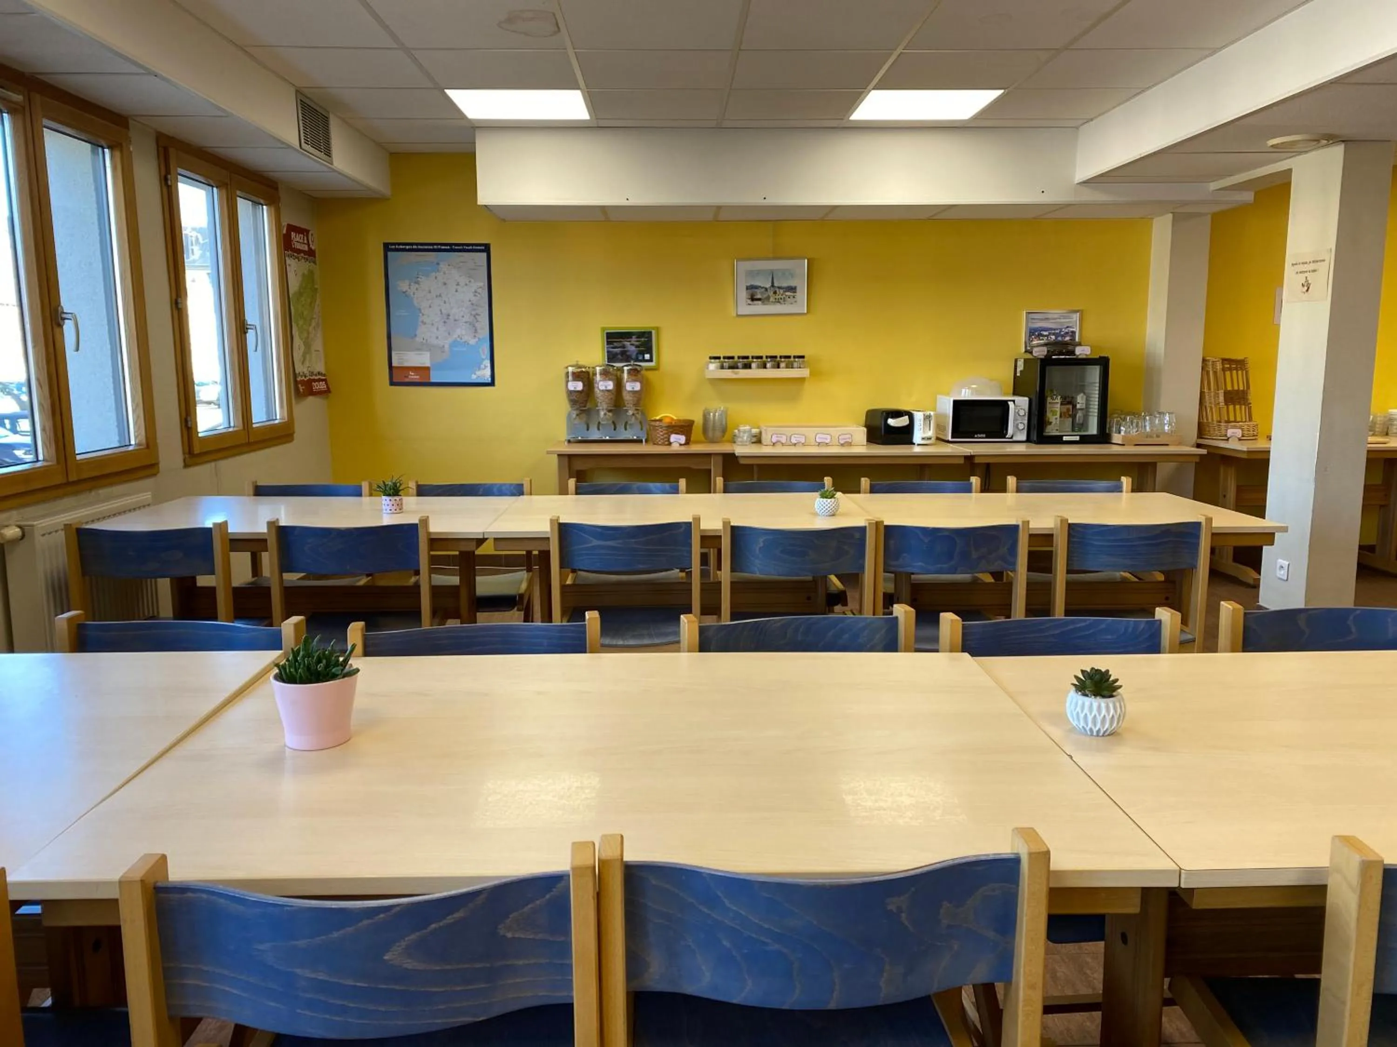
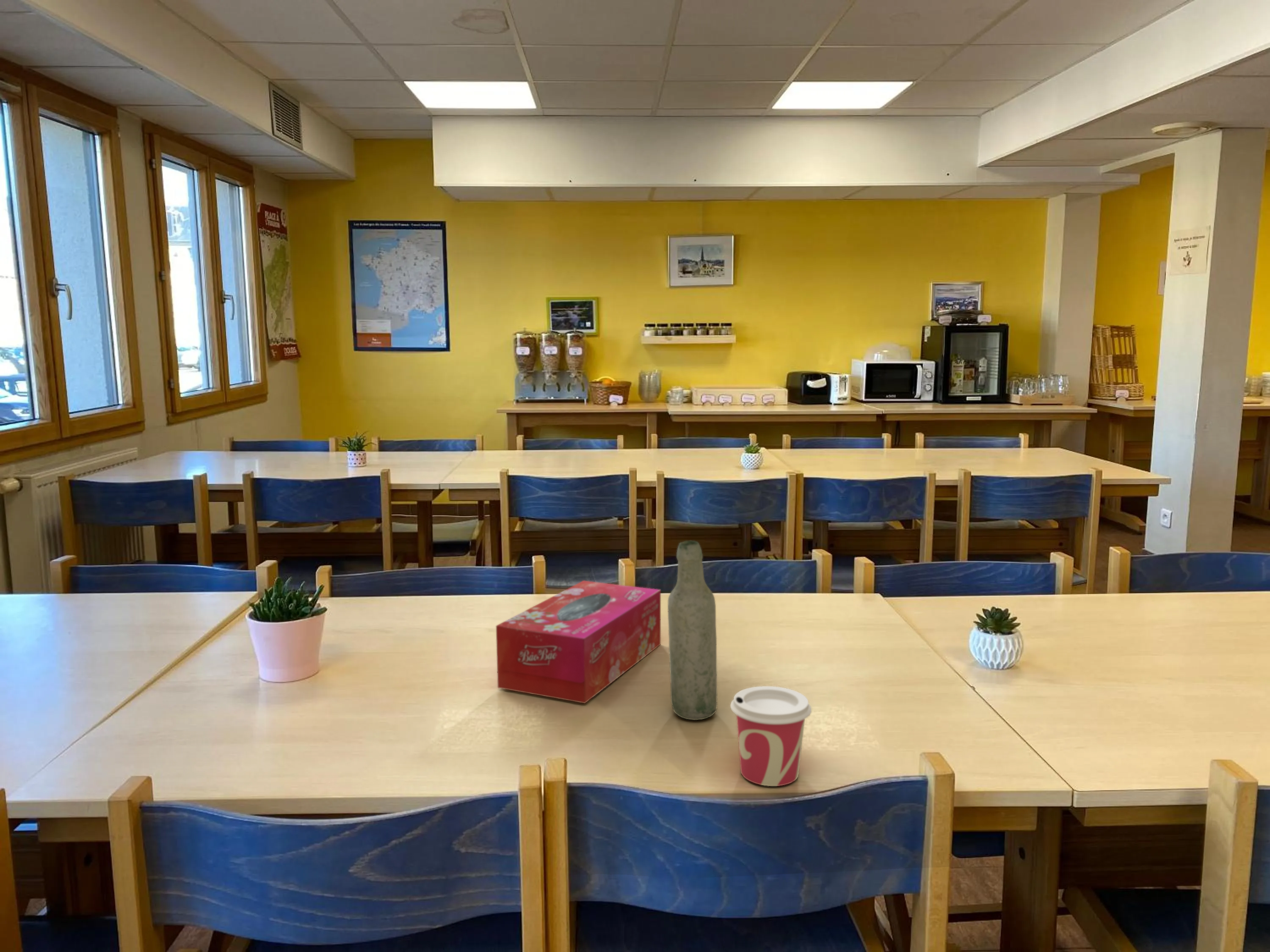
+ cup [730,686,812,787]
+ bottle [667,540,718,721]
+ tissue box [496,580,661,704]
